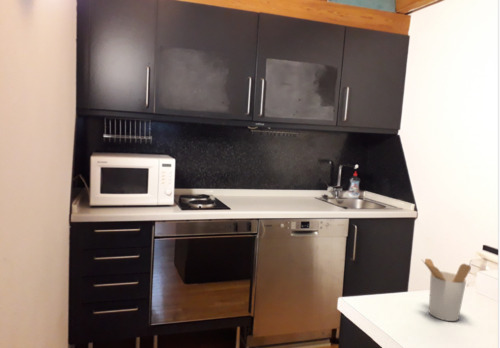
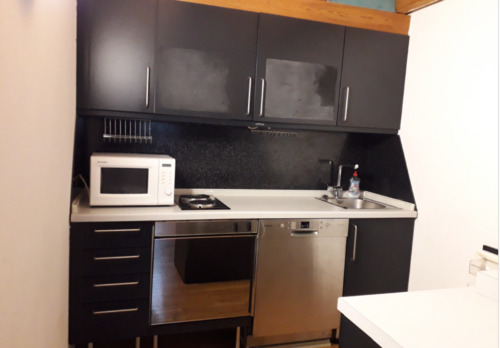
- utensil holder [420,258,472,322]
